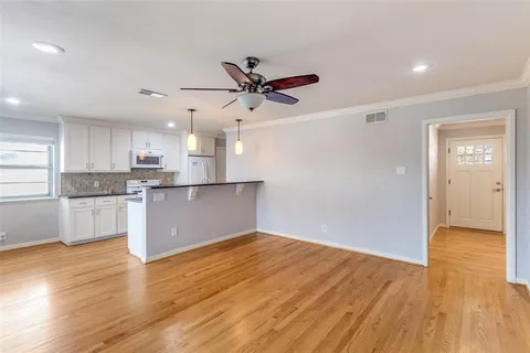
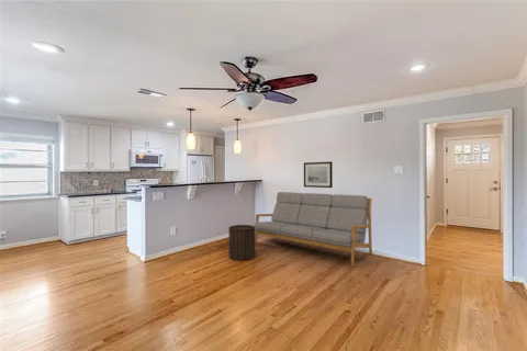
+ sofa [254,191,373,268]
+ stool [228,224,256,261]
+ wall art [303,160,334,189]
